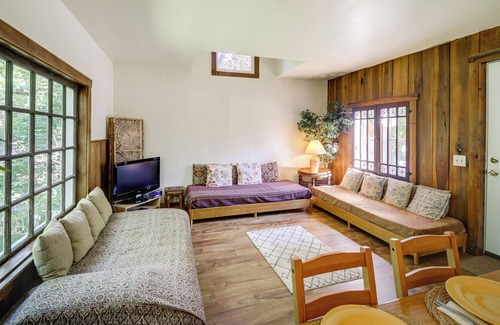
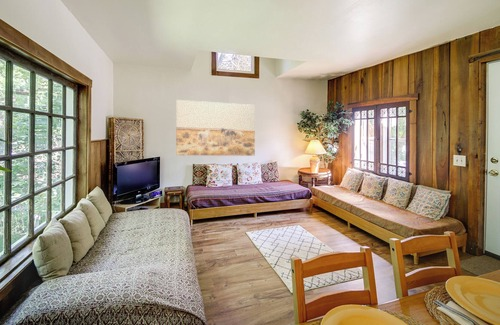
+ wall art [175,99,256,157]
